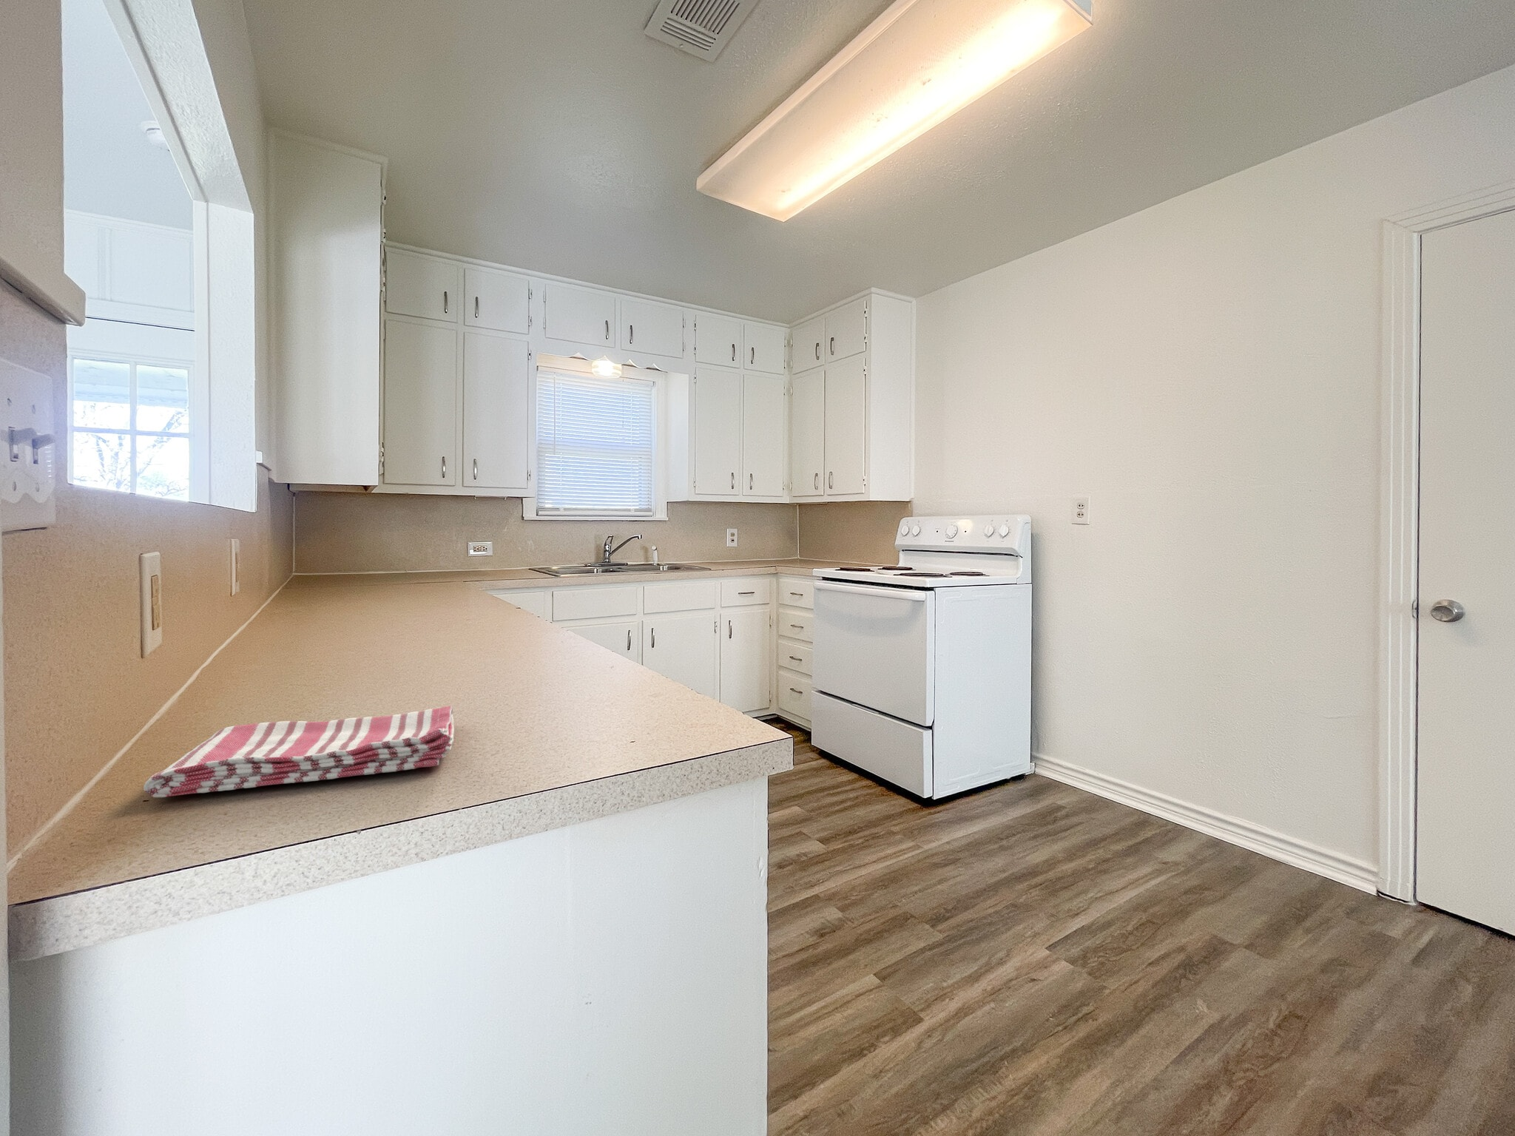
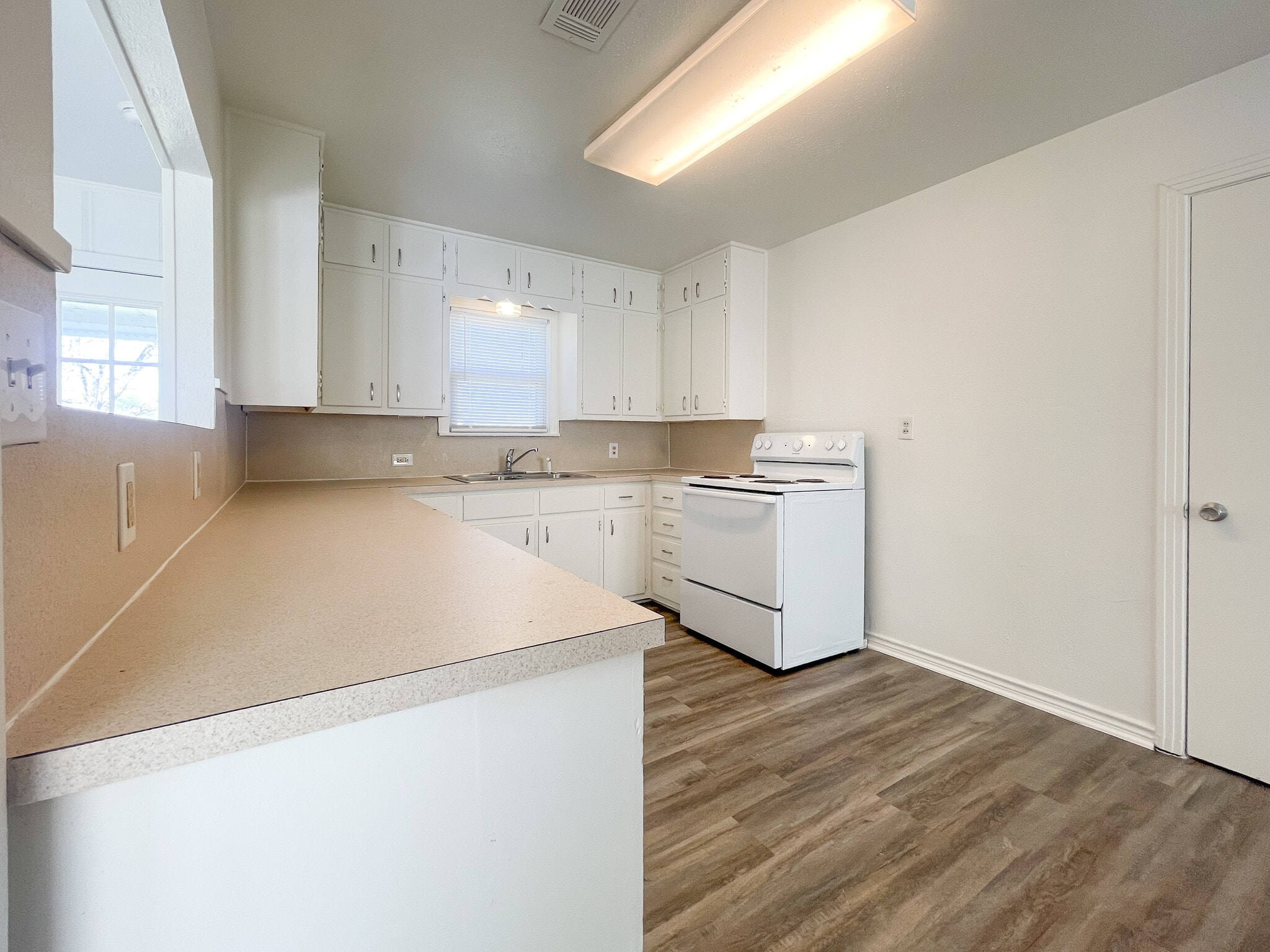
- dish towel [143,705,455,798]
